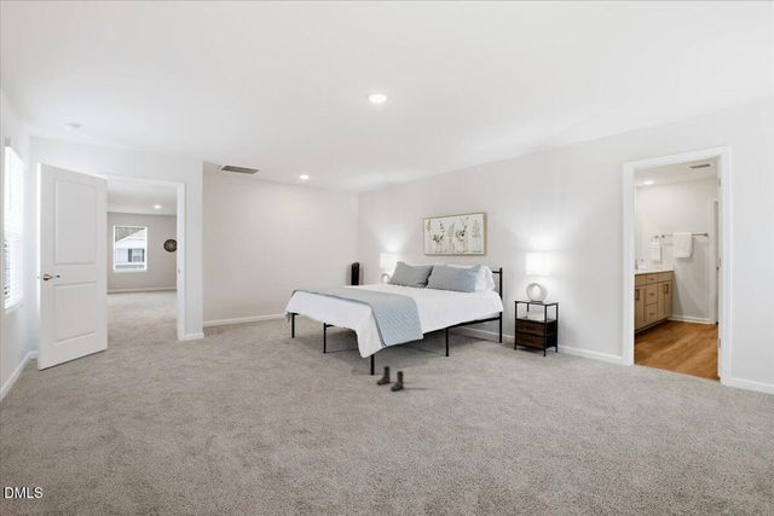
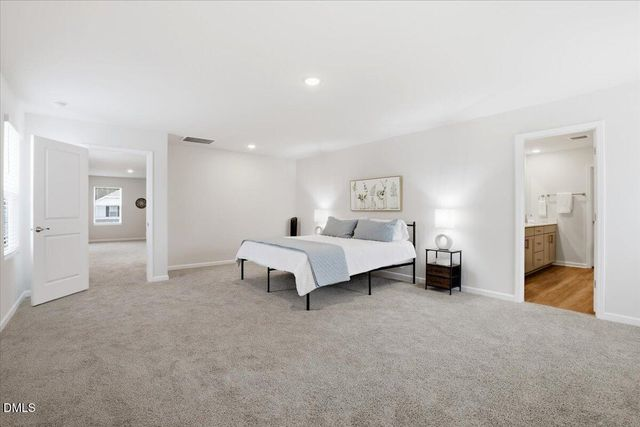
- boots [375,365,405,392]
